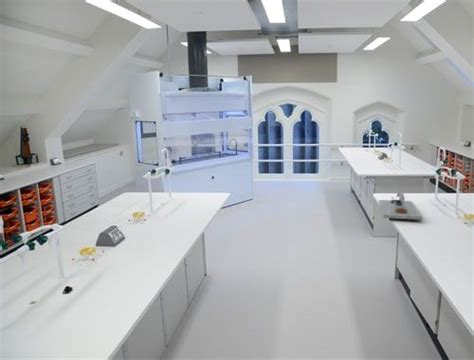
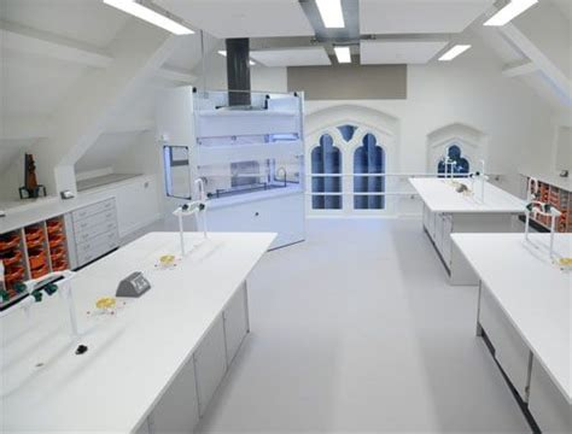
- laboratory equipment [378,185,424,221]
